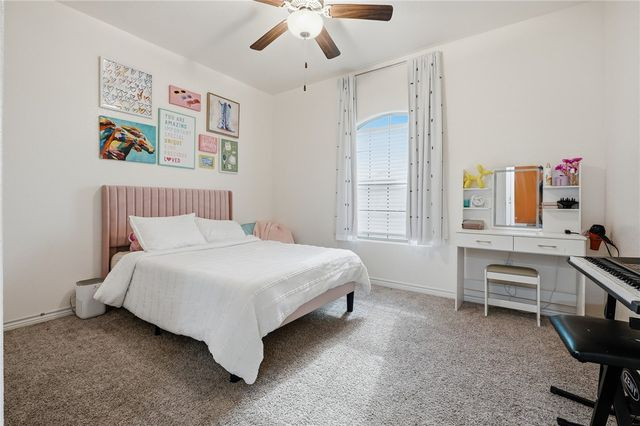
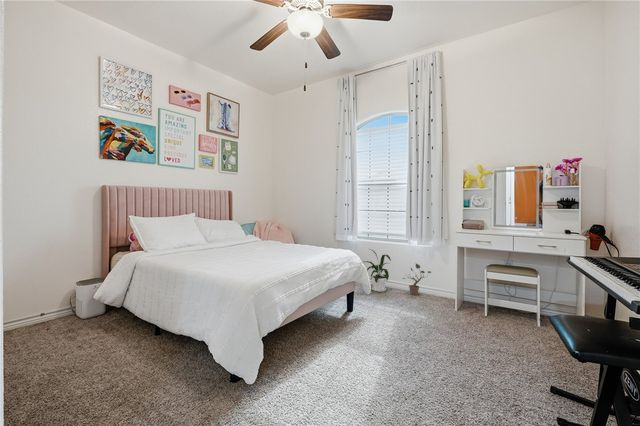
+ potted plant [401,263,432,296]
+ house plant [363,248,392,293]
